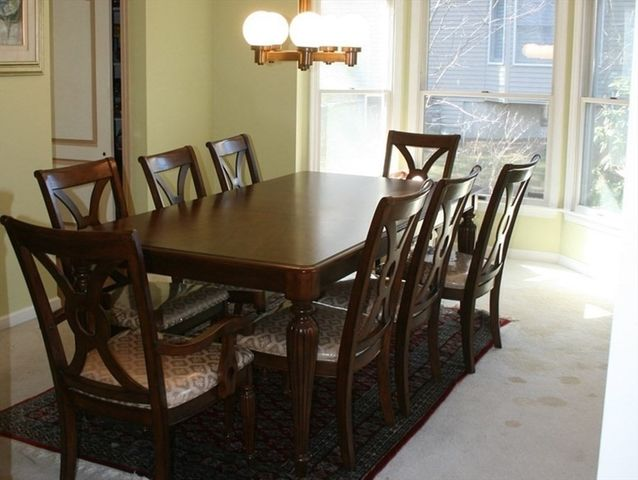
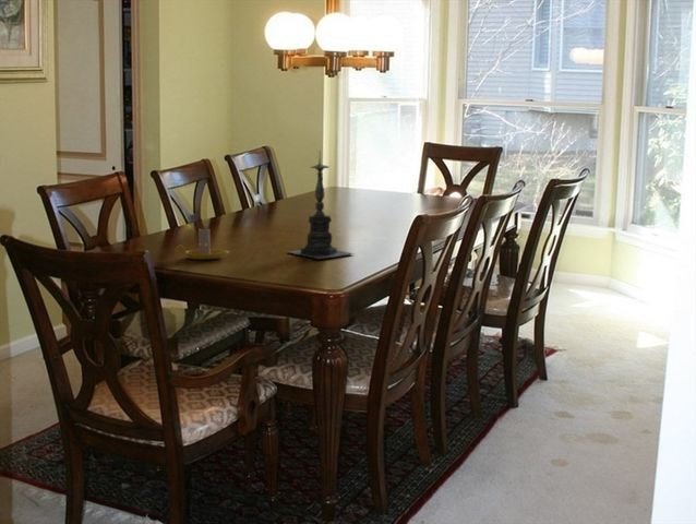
+ candle holder [173,223,230,261]
+ candle holder [288,150,356,260]
